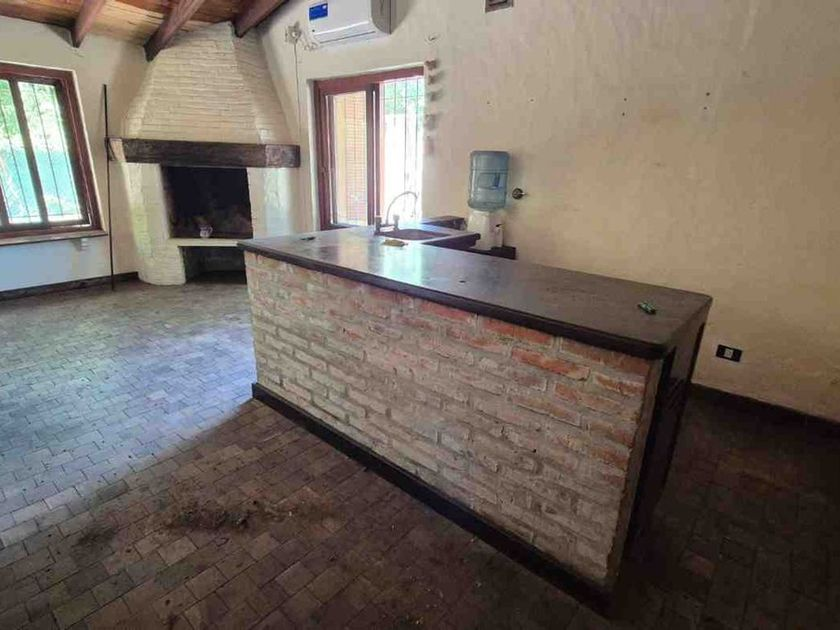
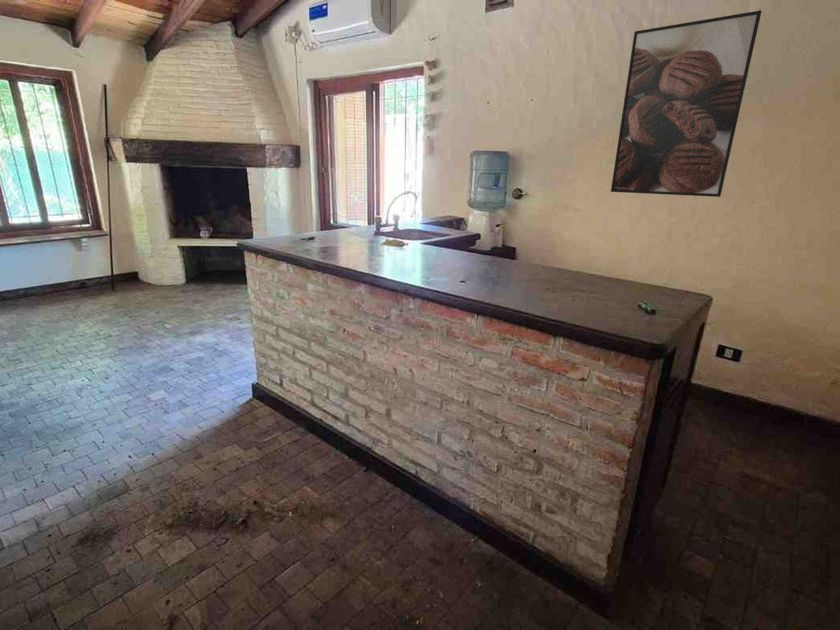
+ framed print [610,9,763,198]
